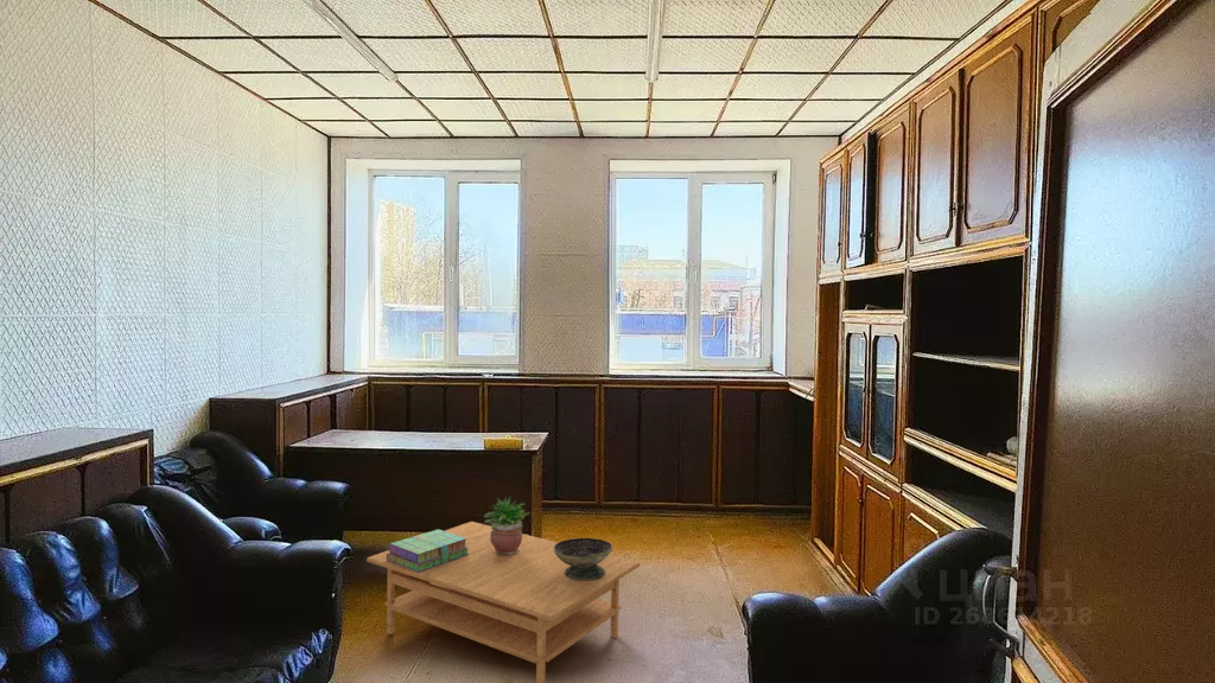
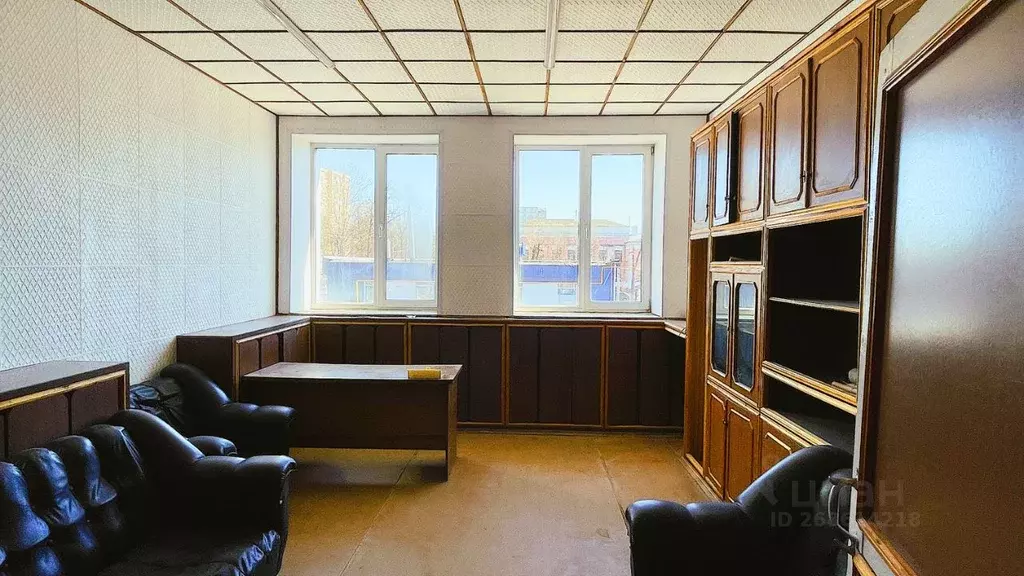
- potted plant [483,496,530,555]
- decorative bowl [554,537,613,581]
- stack of books [387,529,469,573]
- coffee table [365,521,641,683]
